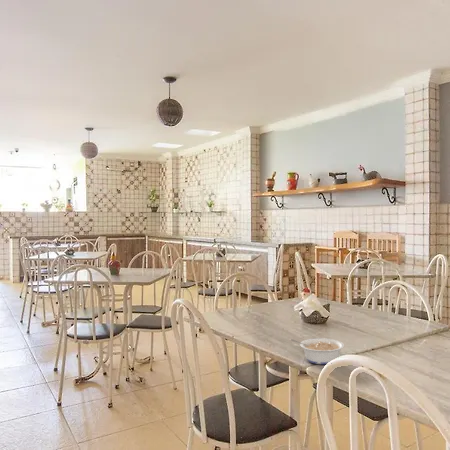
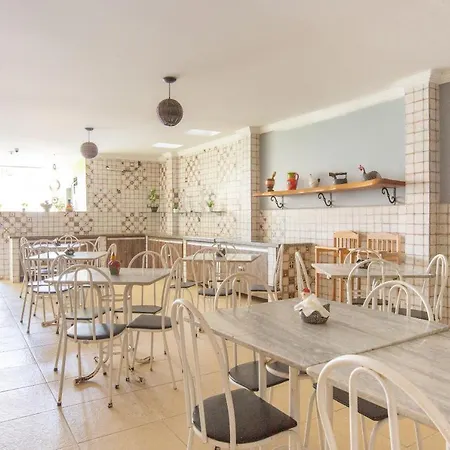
- legume [290,337,345,365]
